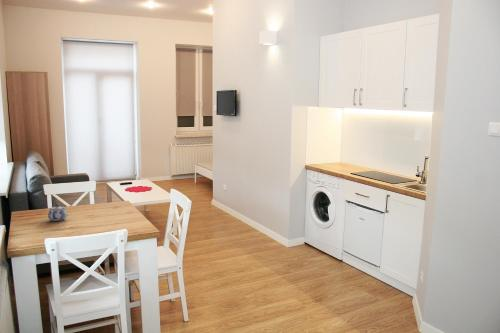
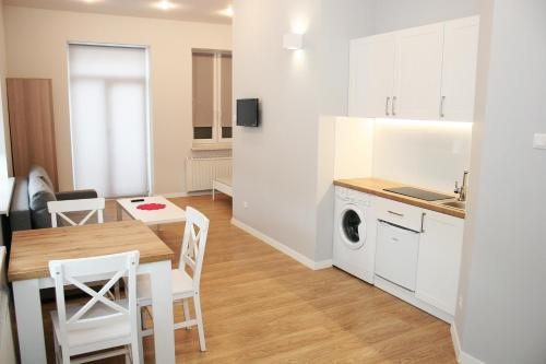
- teapot [47,204,69,222]
